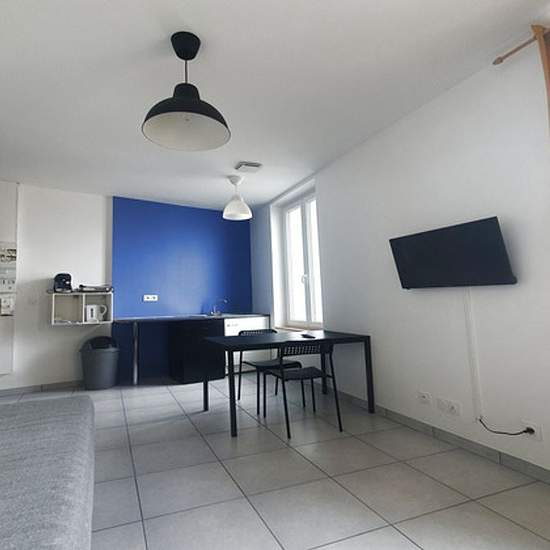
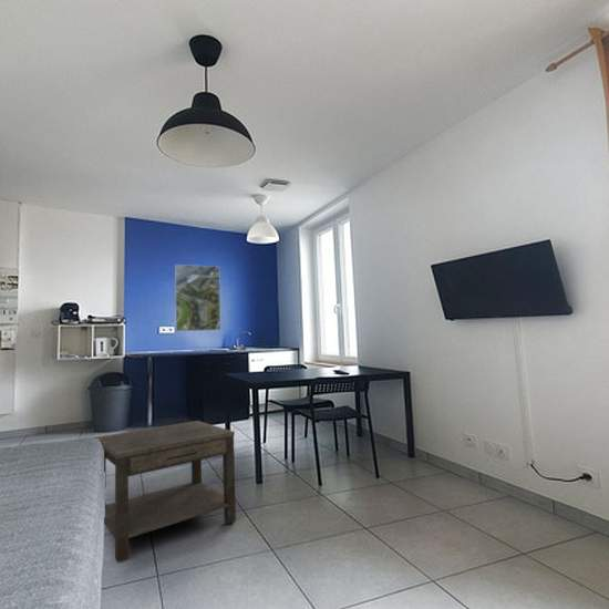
+ side table [93,420,237,564]
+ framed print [174,264,221,332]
